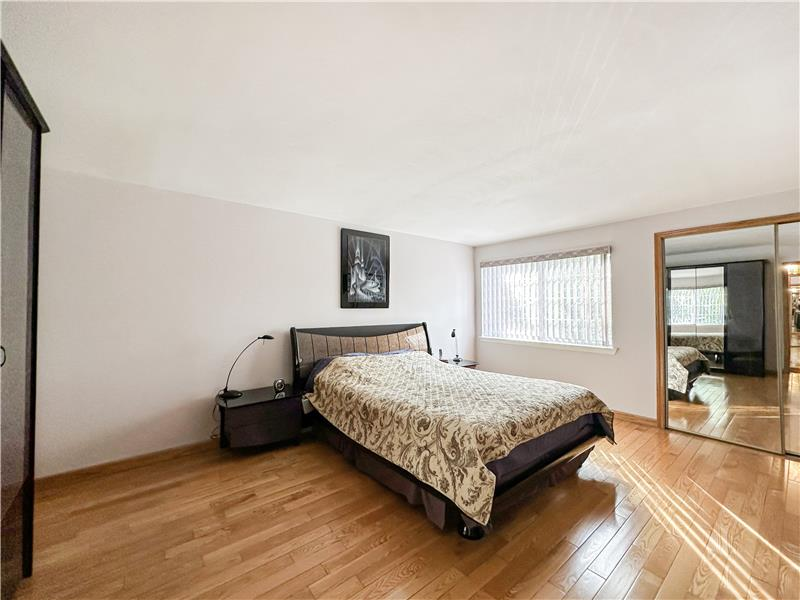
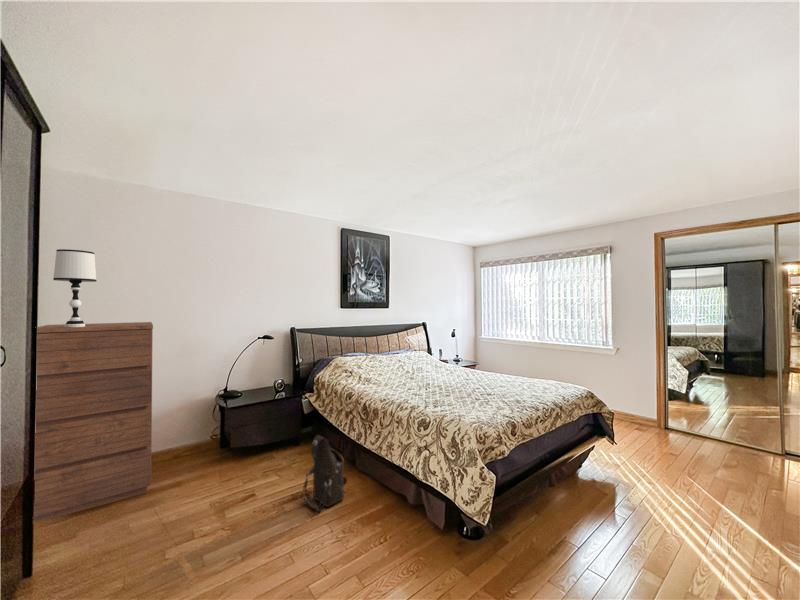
+ dresser [33,321,154,524]
+ table lamp [52,248,97,328]
+ shoulder bag [300,434,349,513]
